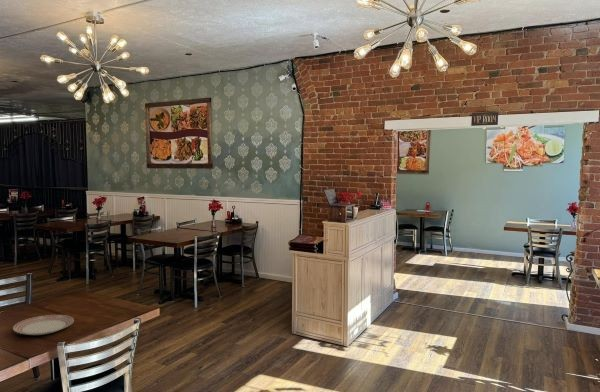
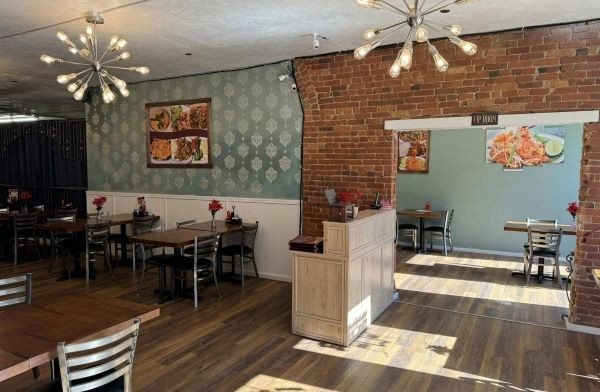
- dinner plate [12,314,75,336]
